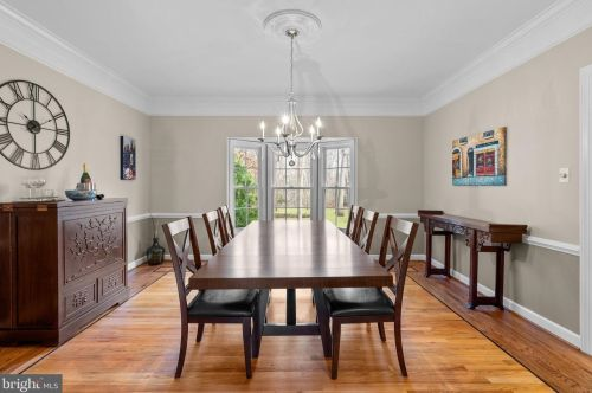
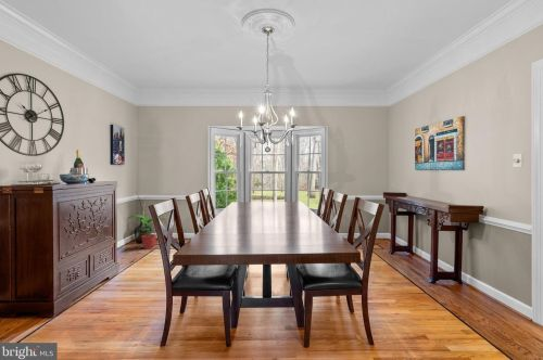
+ potted plant [125,214,167,249]
